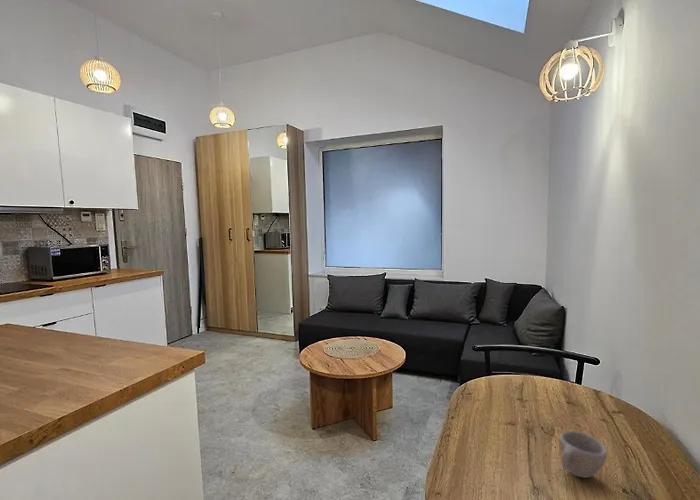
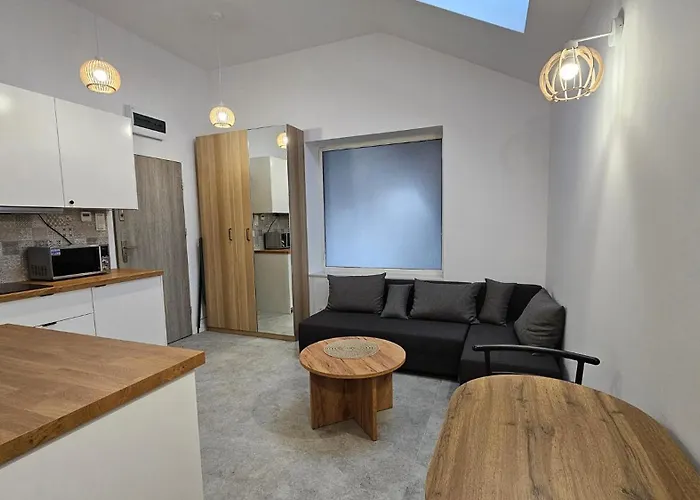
- cup [558,430,608,479]
